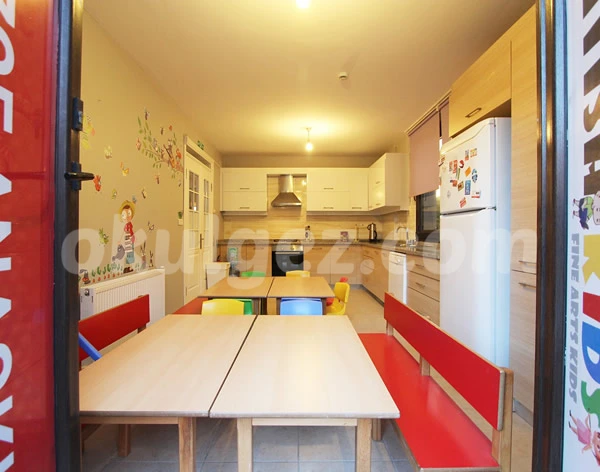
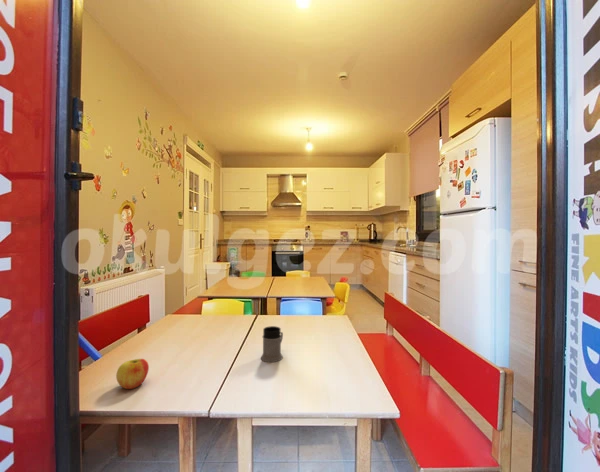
+ mug [260,325,284,363]
+ apple [115,358,150,390]
